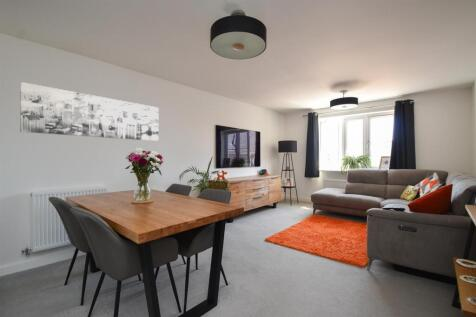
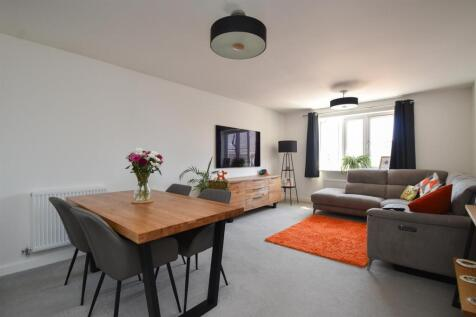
- wall art [19,81,159,142]
